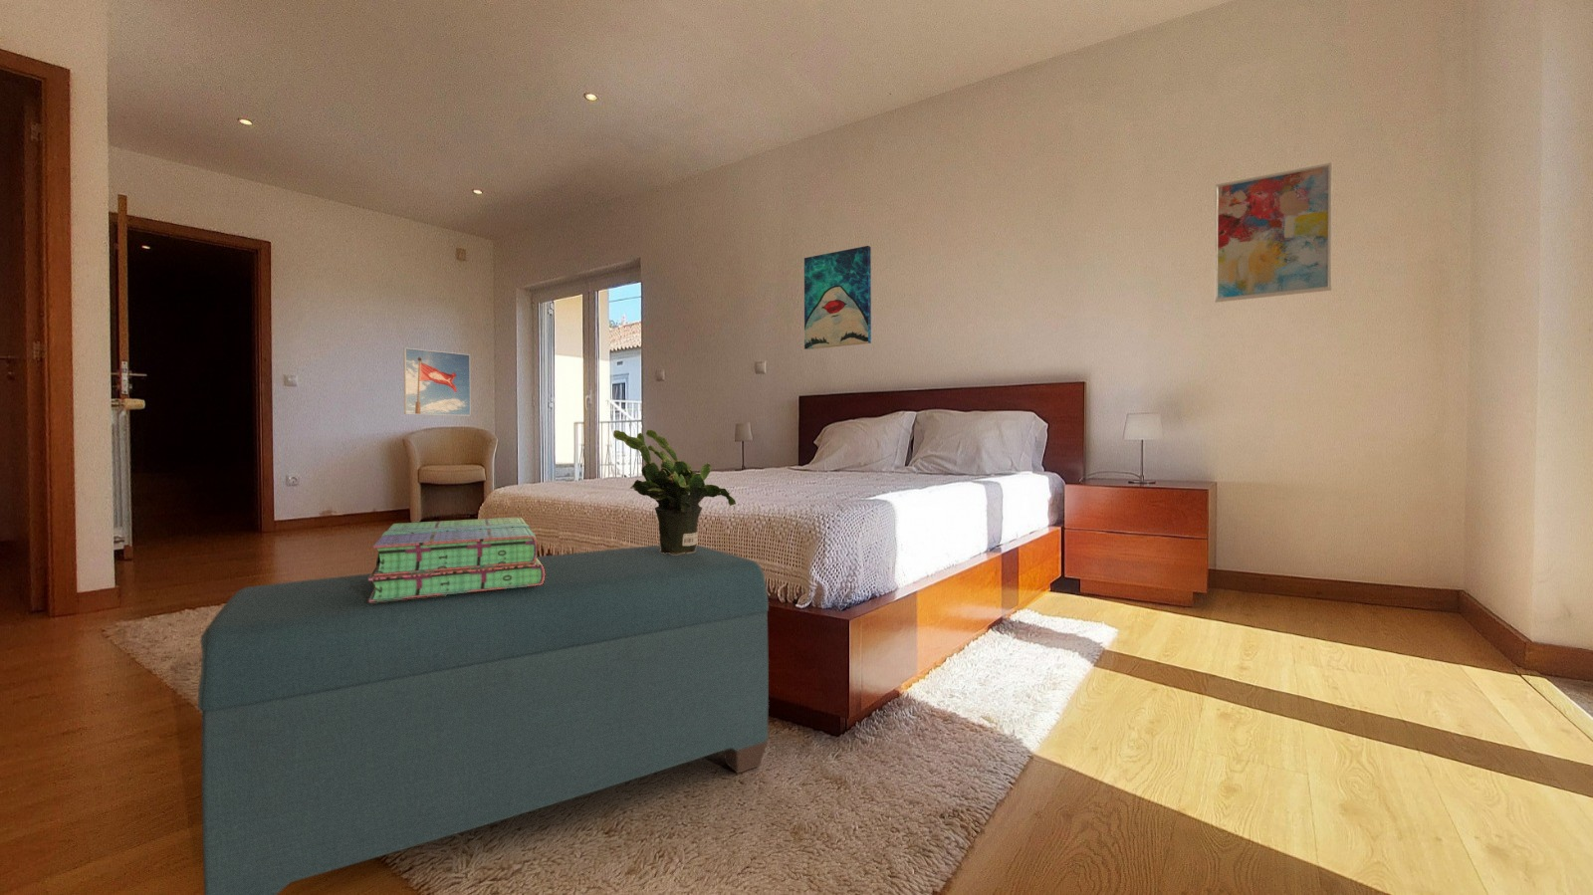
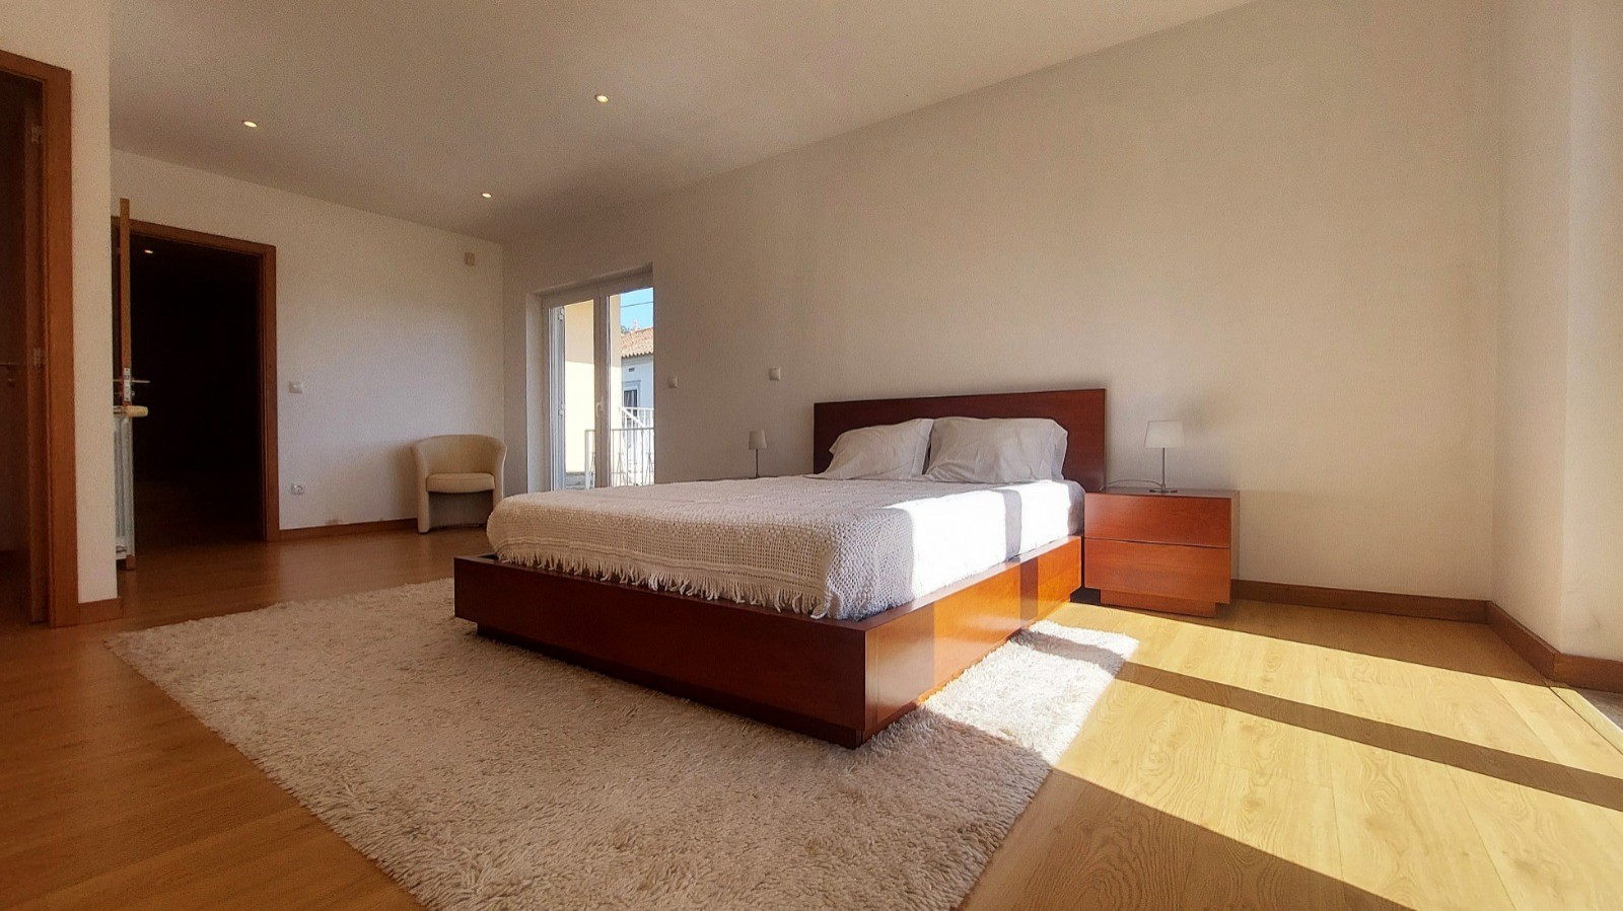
- wall art [1213,161,1333,304]
- potted plant [613,429,736,555]
- wall art [803,245,872,350]
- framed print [404,348,472,417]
- stack of books [369,516,546,602]
- bench [197,545,769,895]
